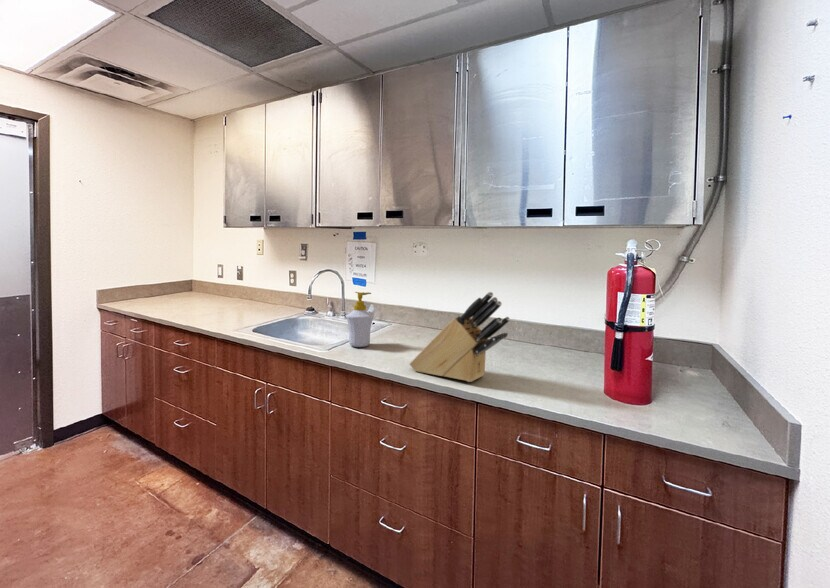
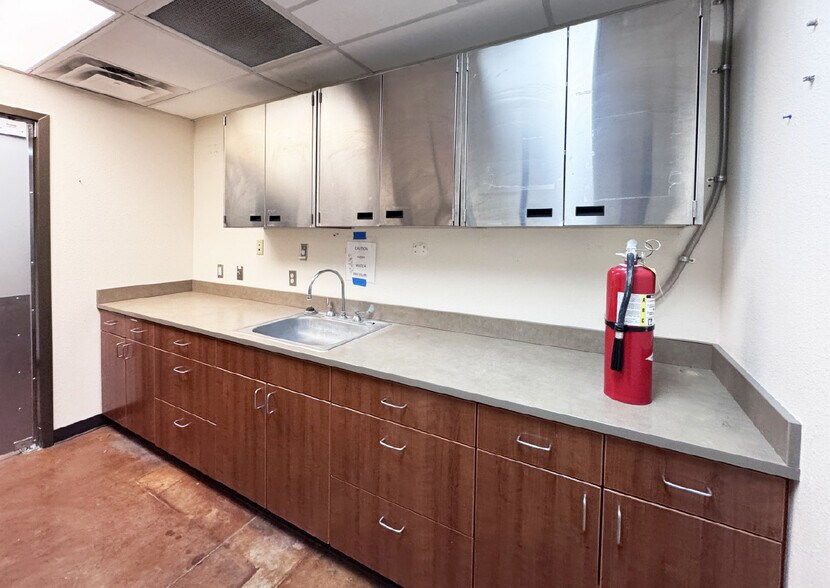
- soap bottle [345,291,375,348]
- knife block [409,291,511,383]
